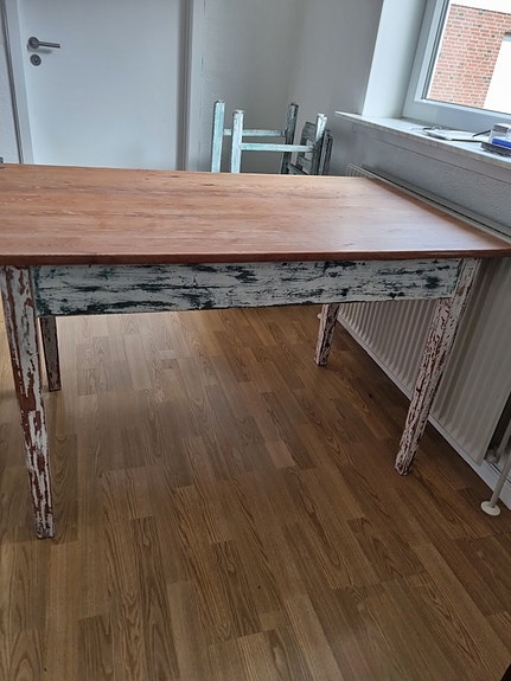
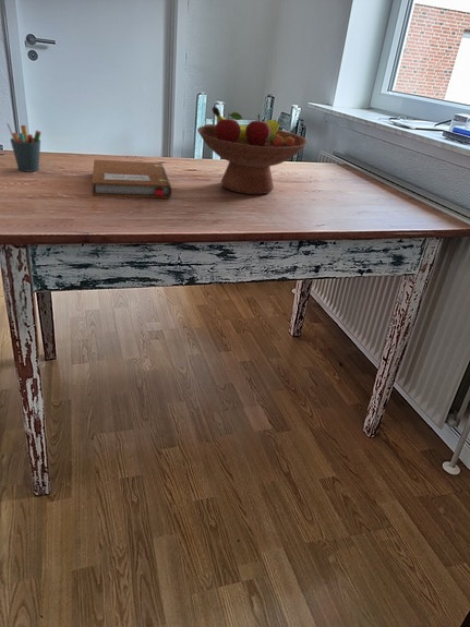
+ pen holder [5,122,43,173]
+ notebook [91,158,172,200]
+ fruit bowl [196,106,310,195]
